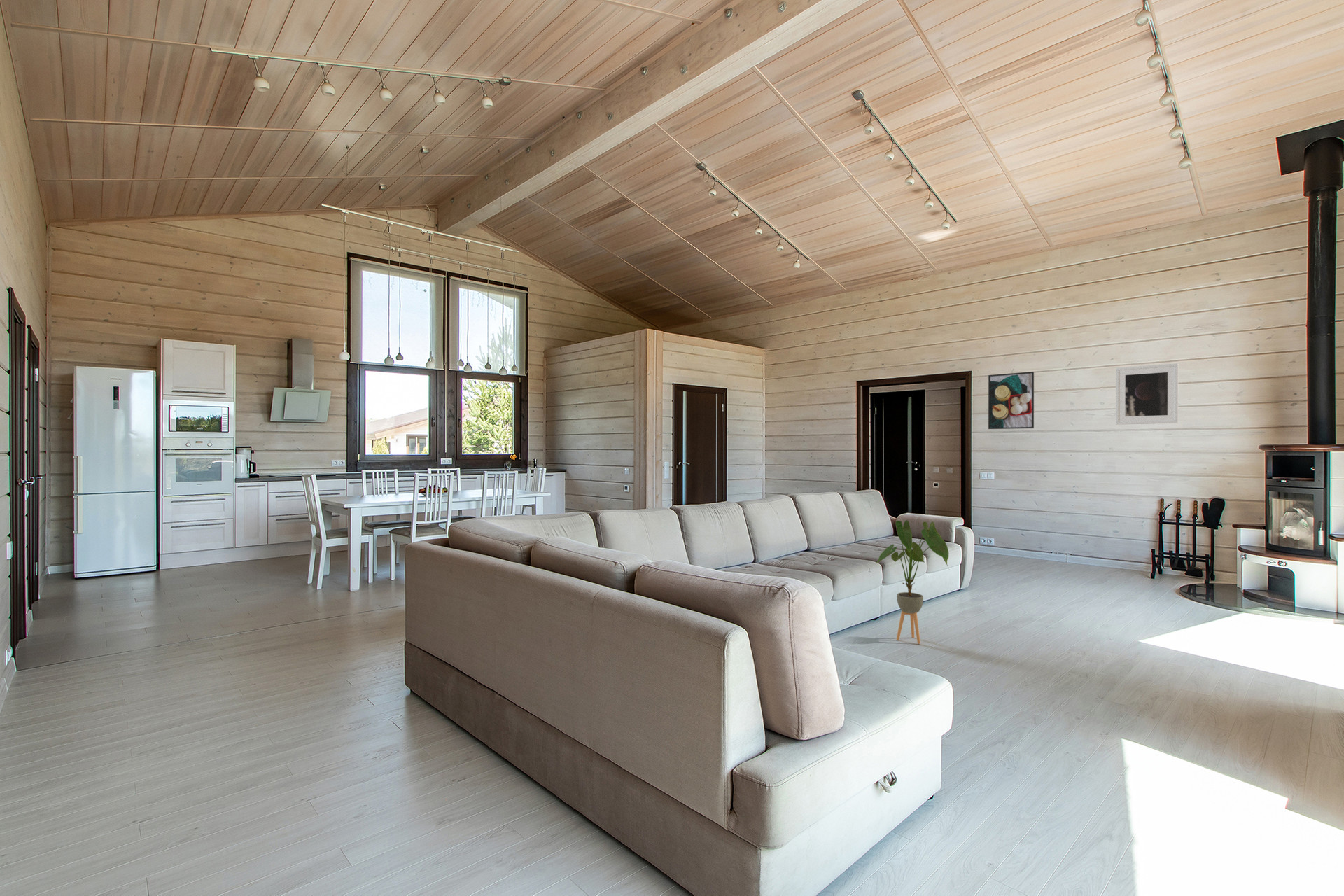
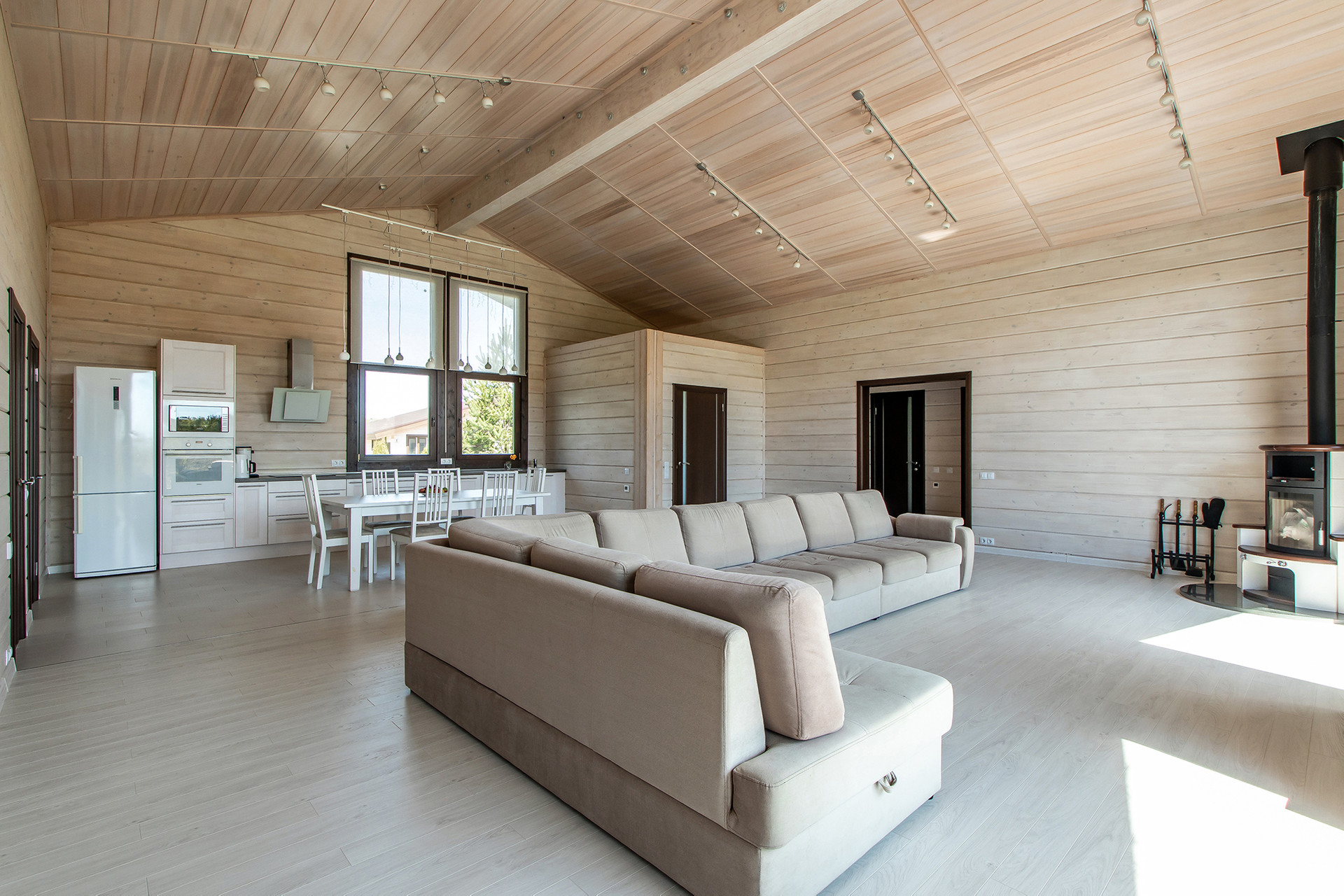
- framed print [988,371,1035,430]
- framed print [1115,363,1179,426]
- house plant [876,519,950,645]
